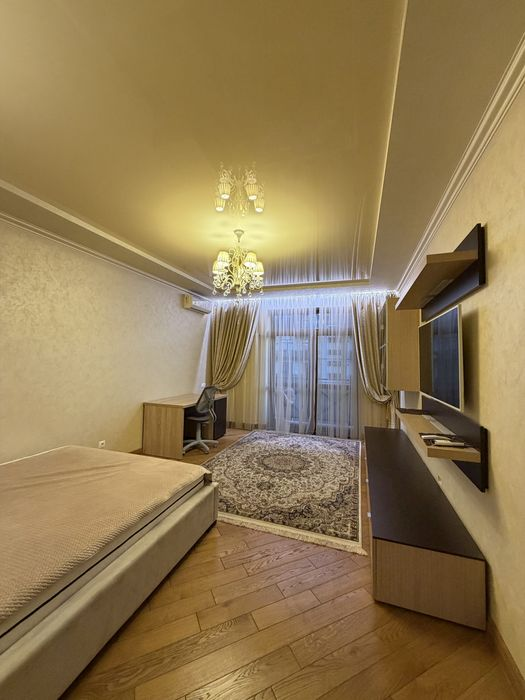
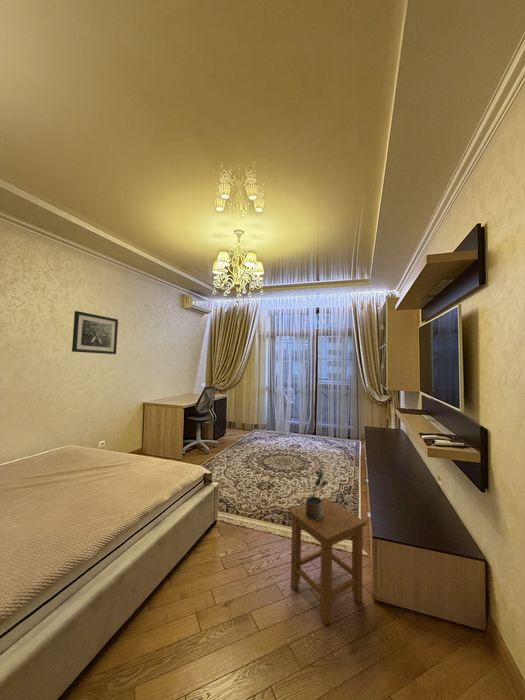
+ stool [288,498,367,626]
+ potted plant [305,468,328,520]
+ wall art [71,310,119,355]
